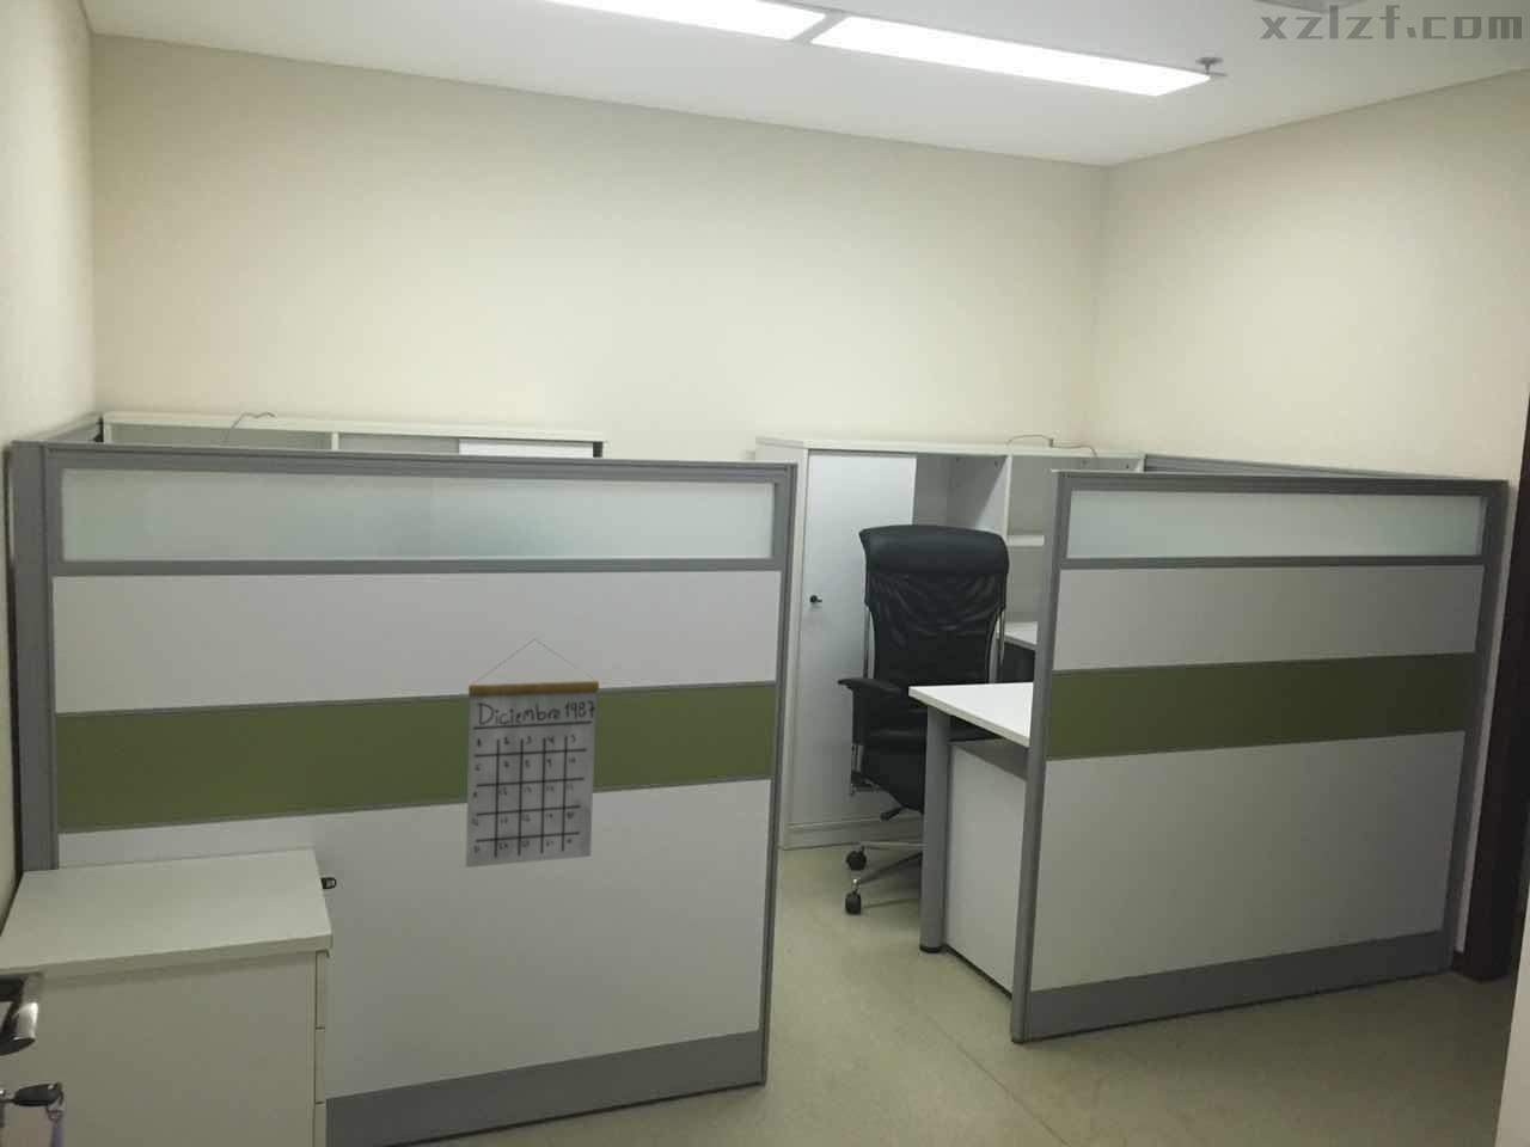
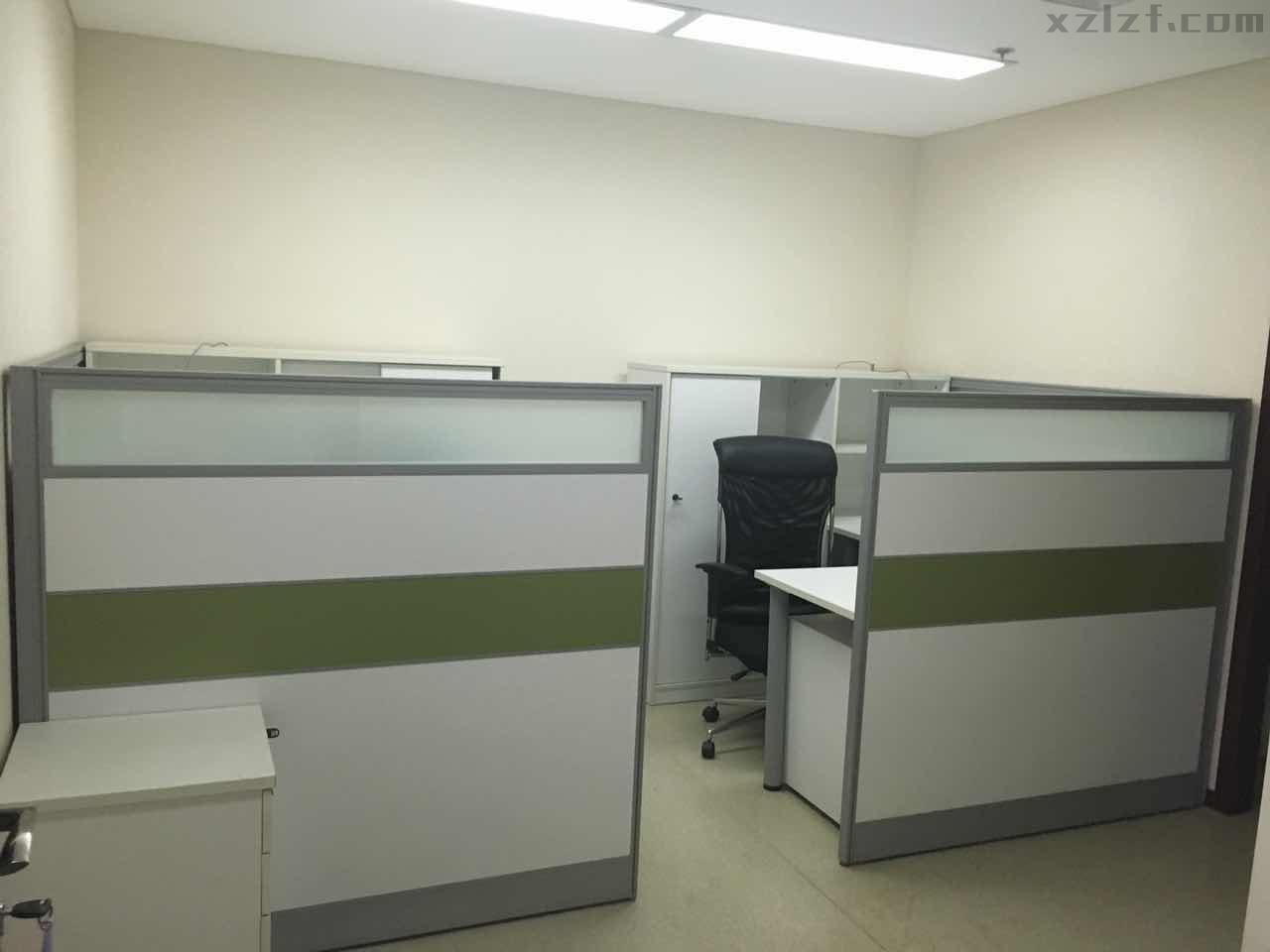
- calendar [465,639,600,869]
